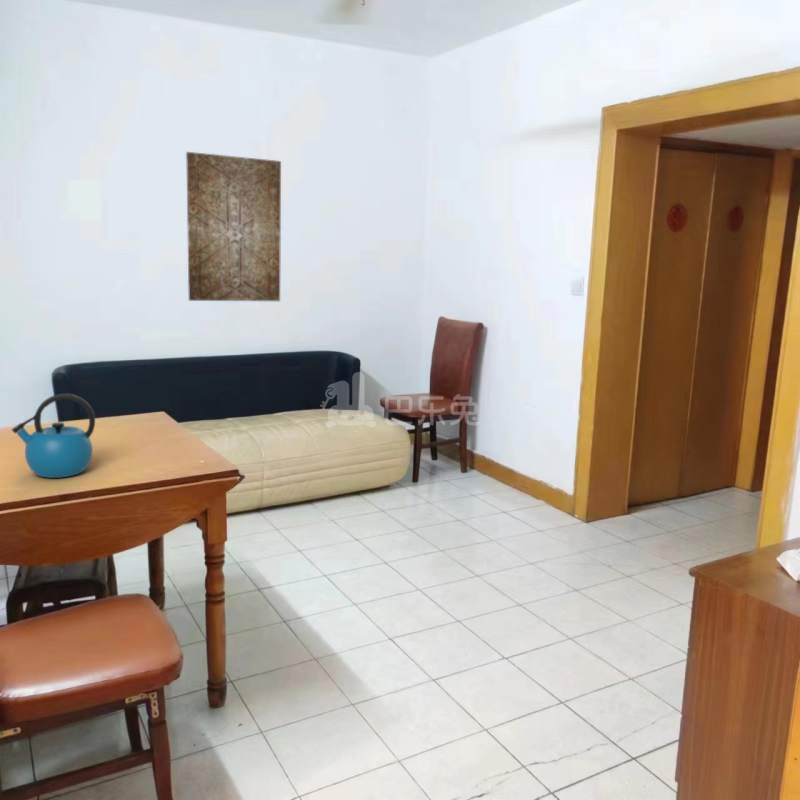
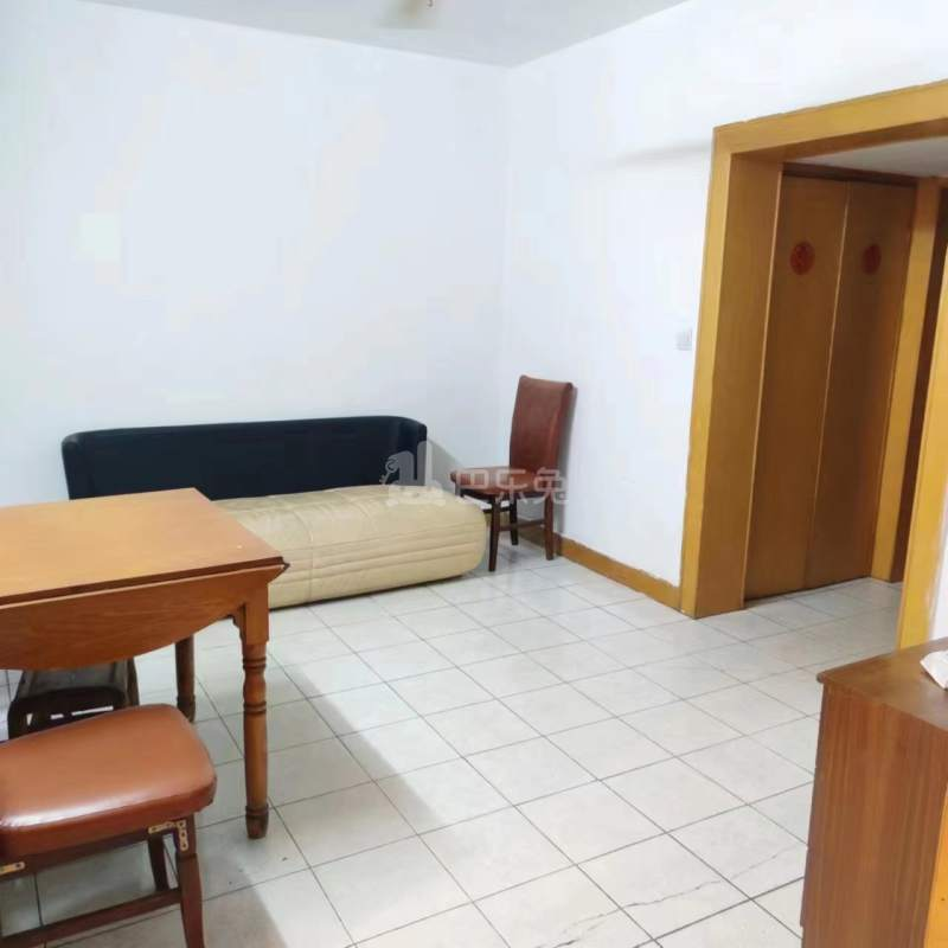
- wall art [185,151,282,302]
- kettle [11,393,96,479]
